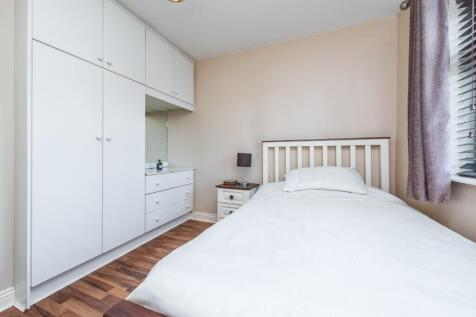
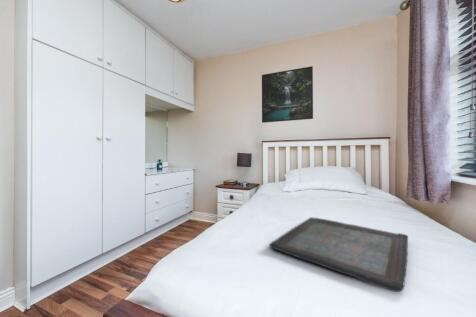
+ serving tray [268,216,409,293]
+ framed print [261,65,314,124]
